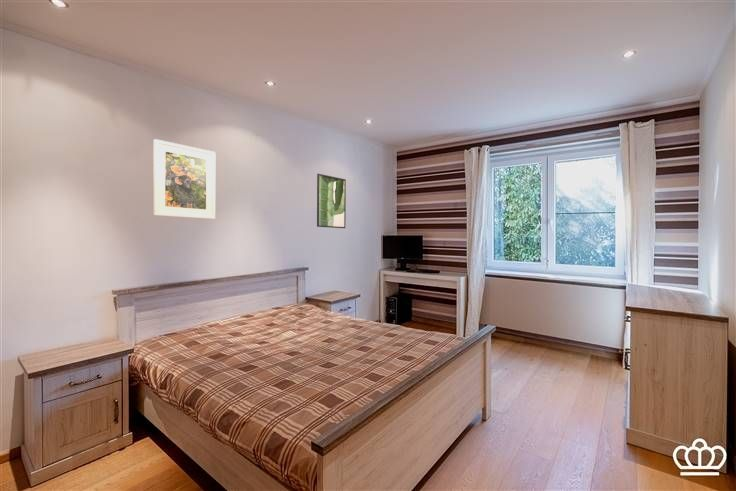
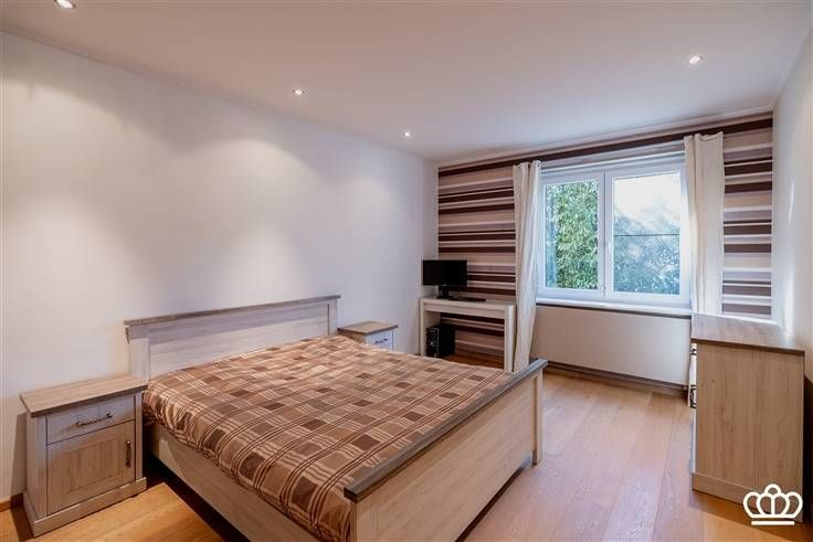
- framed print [152,138,217,220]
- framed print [316,173,347,229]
